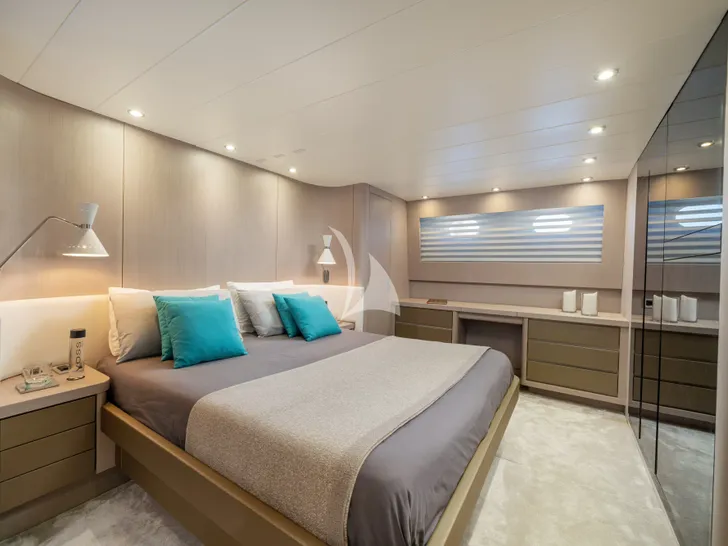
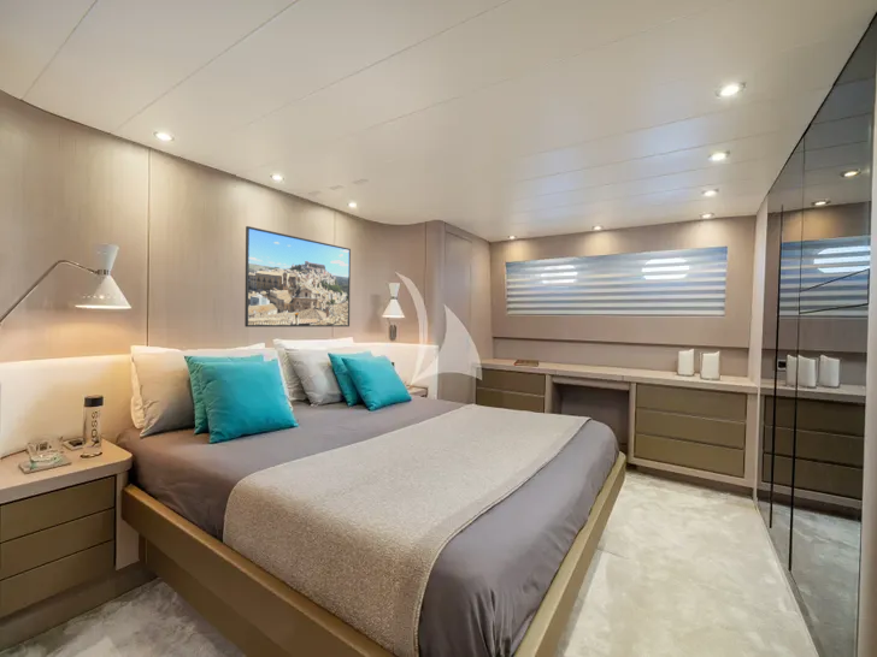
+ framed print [243,225,352,328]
